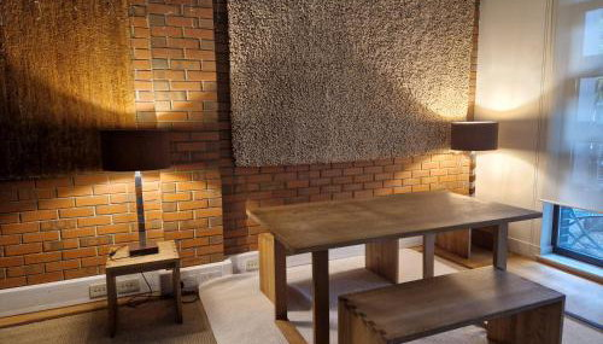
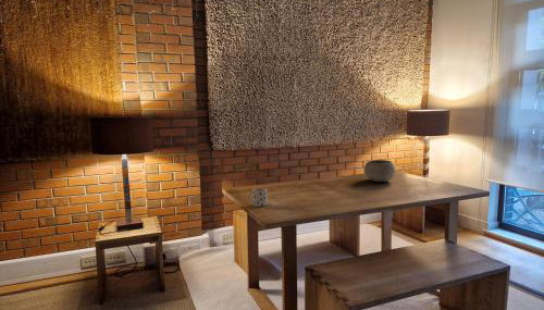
+ bowl [362,159,396,183]
+ mug [246,187,269,208]
